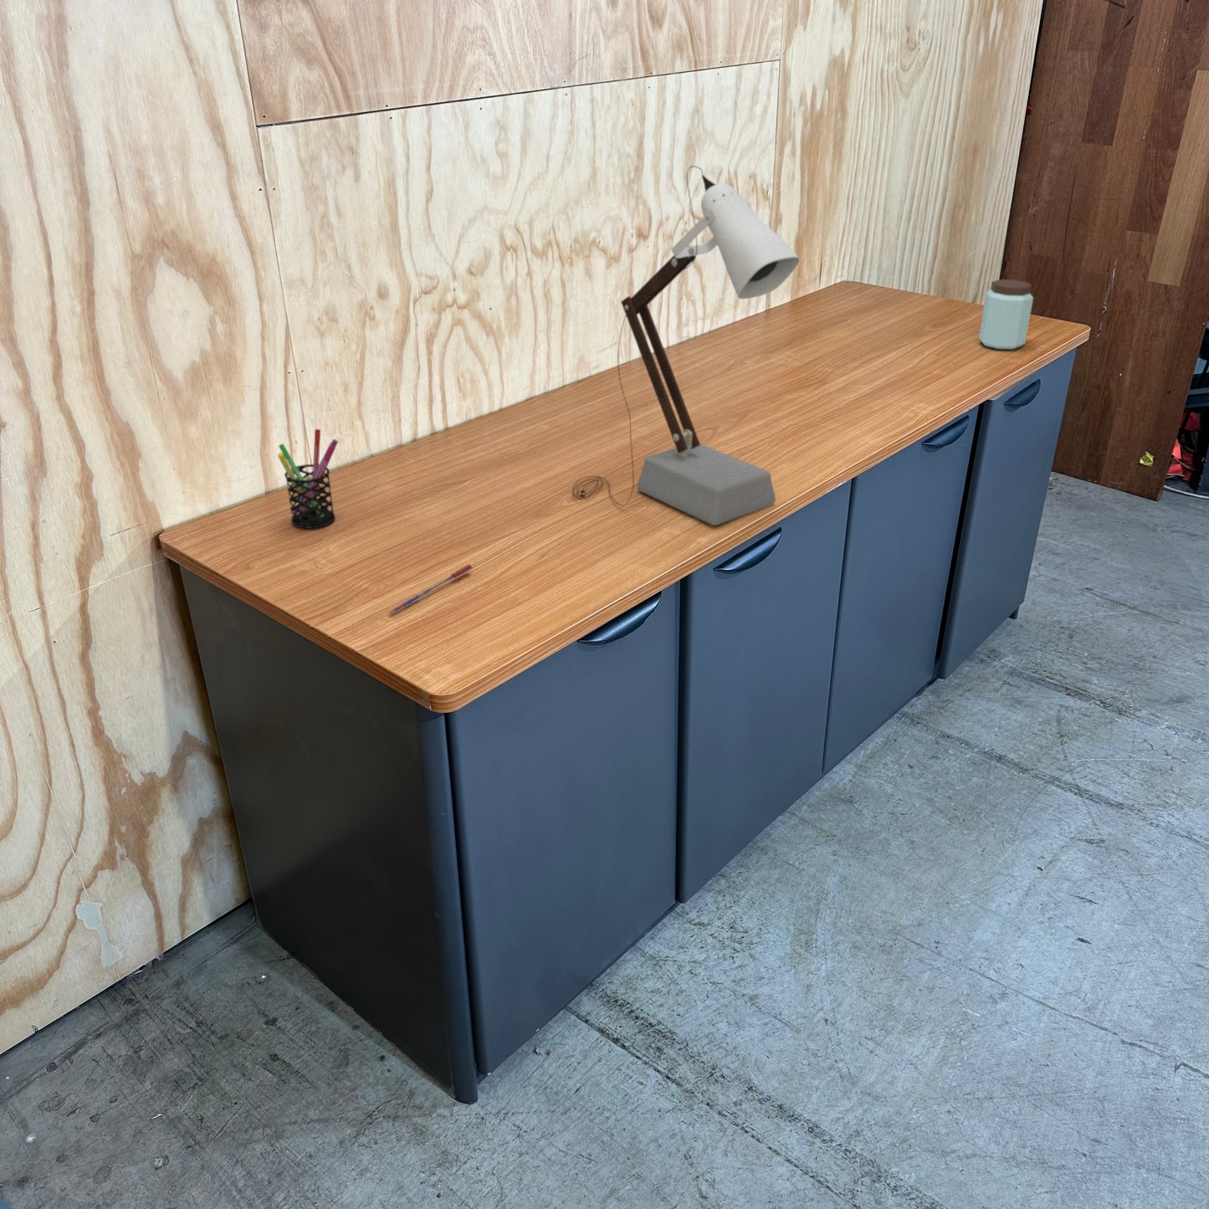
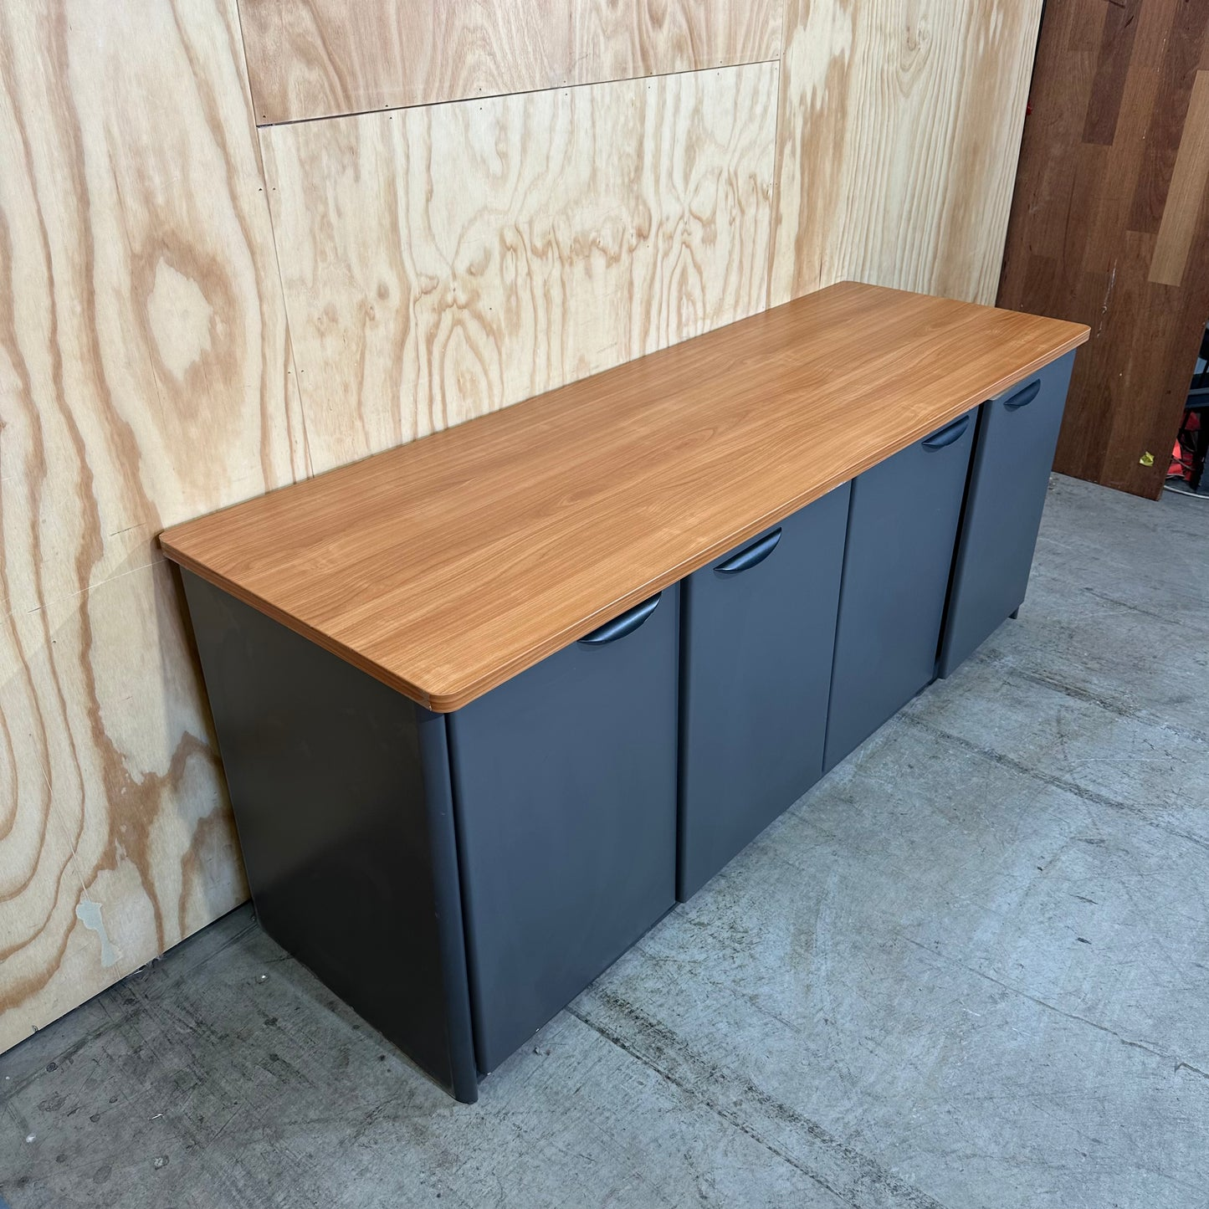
- desk lamp [572,165,799,526]
- peanut butter [978,279,1034,350]
- pen [386,564,473,616]
- pen holder [277,428,339,529]
